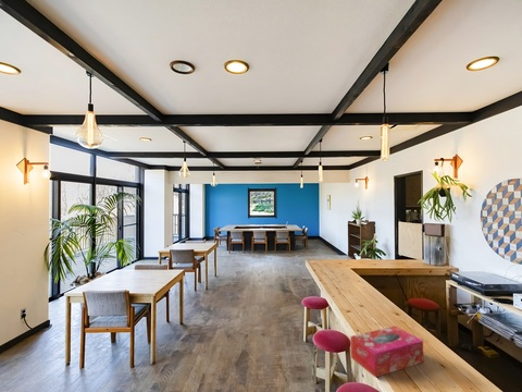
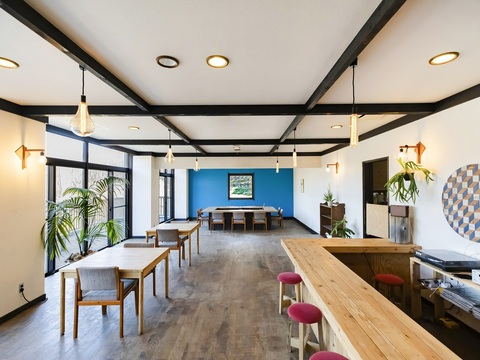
- tissue box [349,324,424,379]
